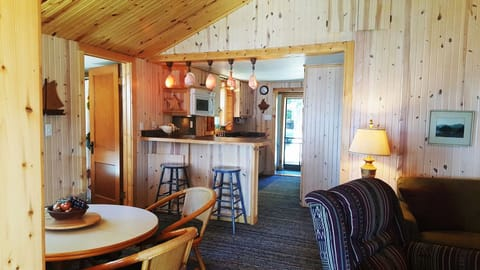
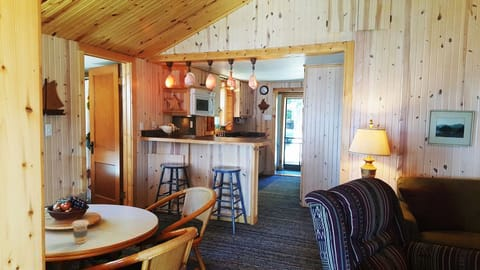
+ coffee cup [71,219,90,245]
